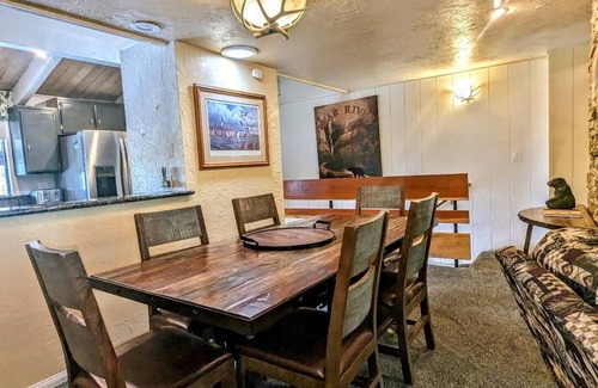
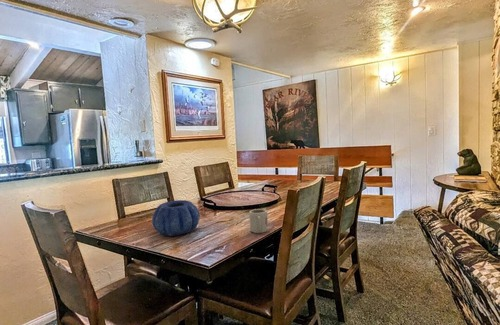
+ decorative bowl [151,199,201,237]
+ cup [248,208,269,234]
